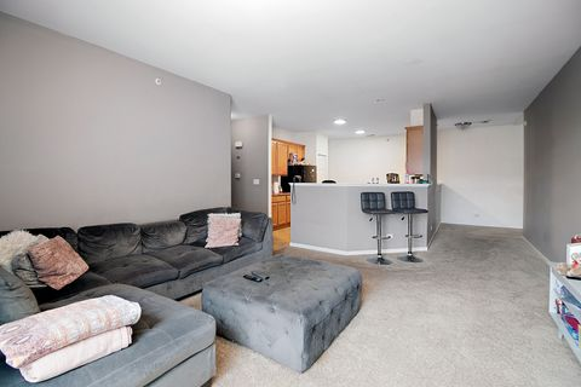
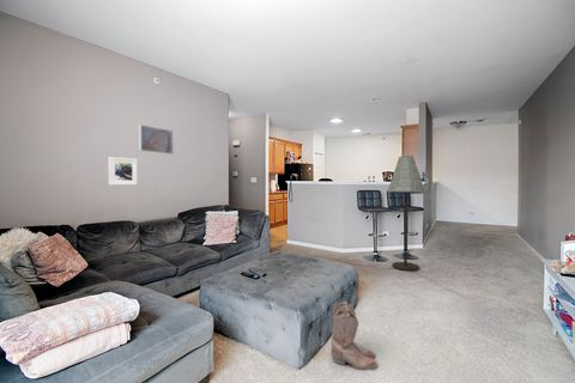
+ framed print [108,156,139,187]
+ boots [331,300,379,371]
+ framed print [138,123,175,156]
+ floor lamp [386,154,426,272]
